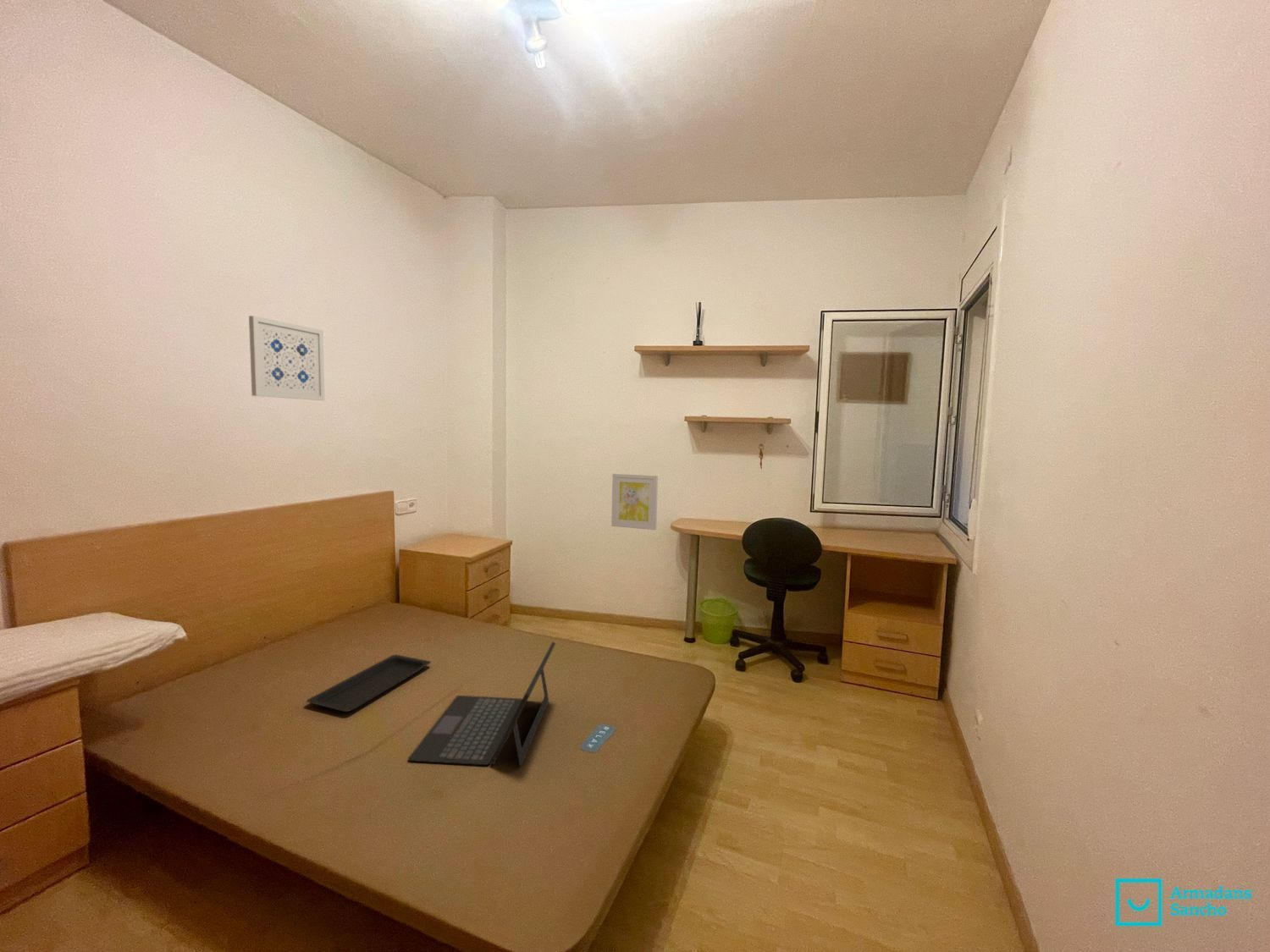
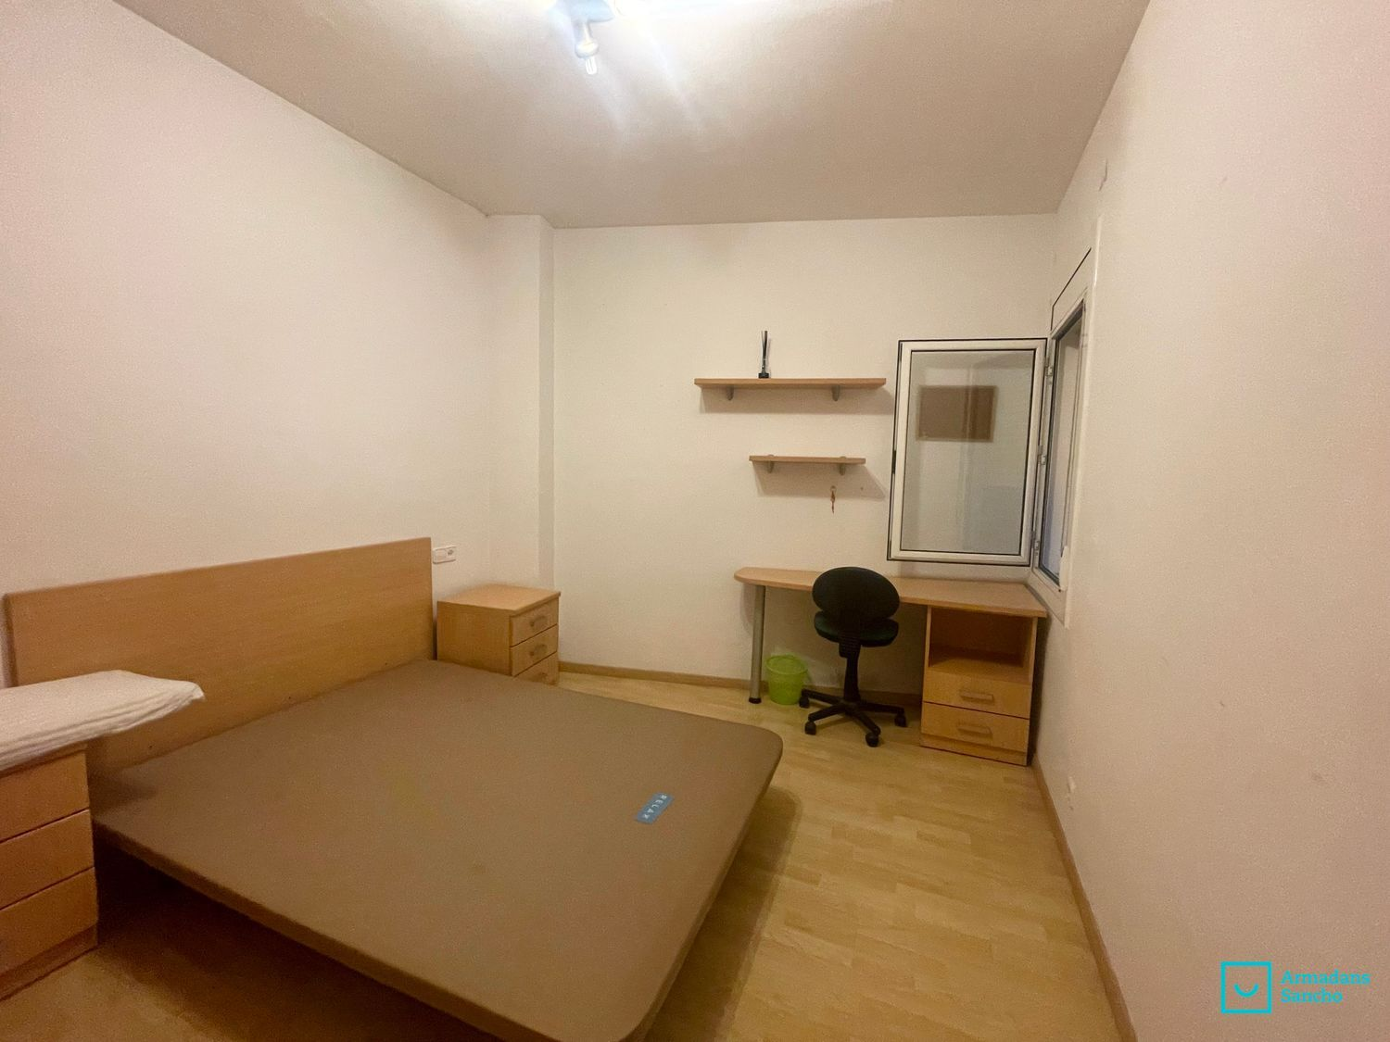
- laptop [407,641,556,768]
- serving tray [306,654,432,713]
- wall art [248,315,326,401]
- wall art [610,473,659,531]
